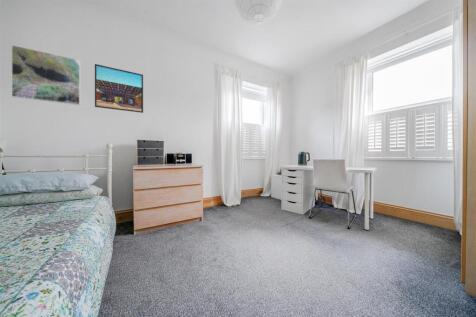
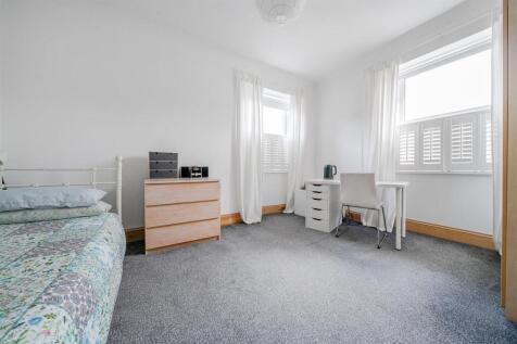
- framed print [10,44,81,106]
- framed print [94,63,144,114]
